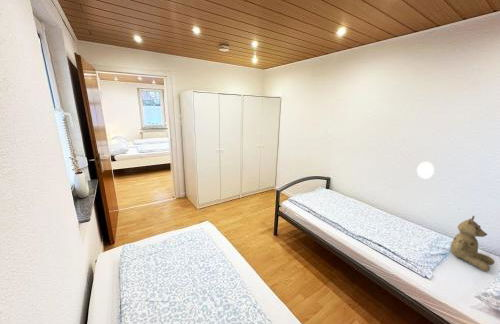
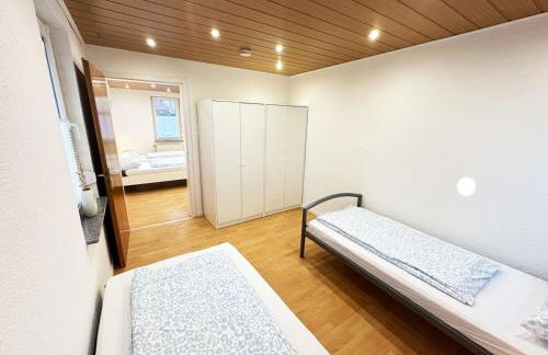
- teddy bear [449,215,495,272]
